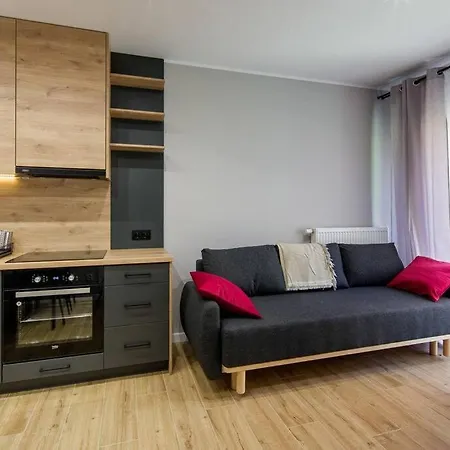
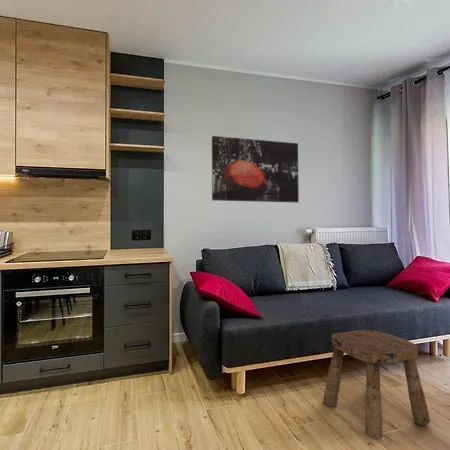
+ wall art [211,135,300,204]
+ stool [322,329,431,440]
